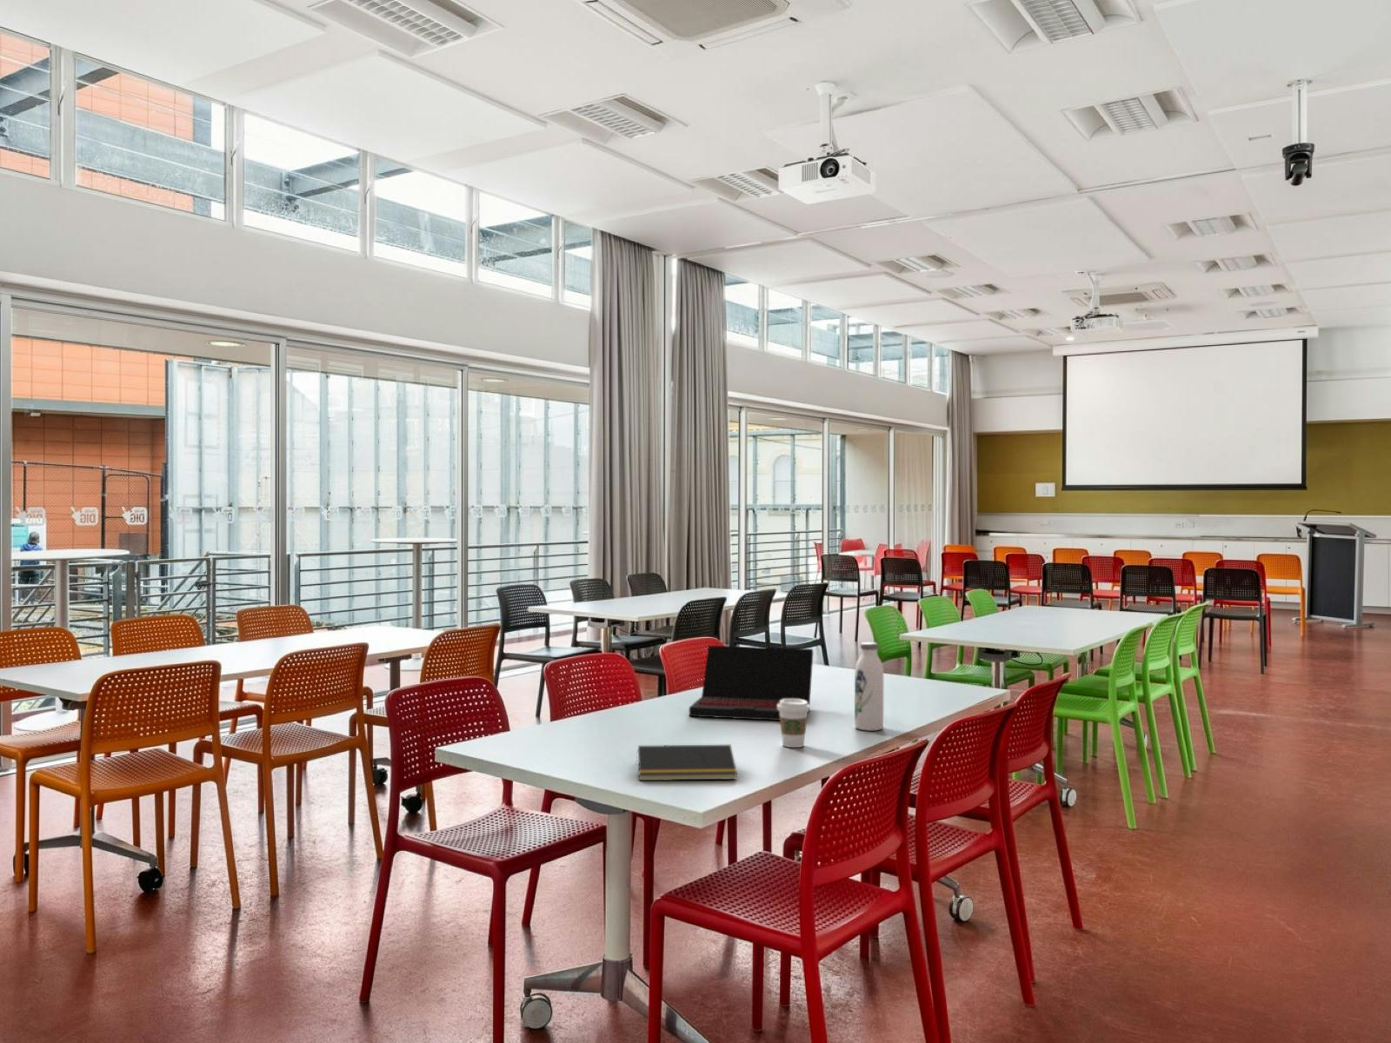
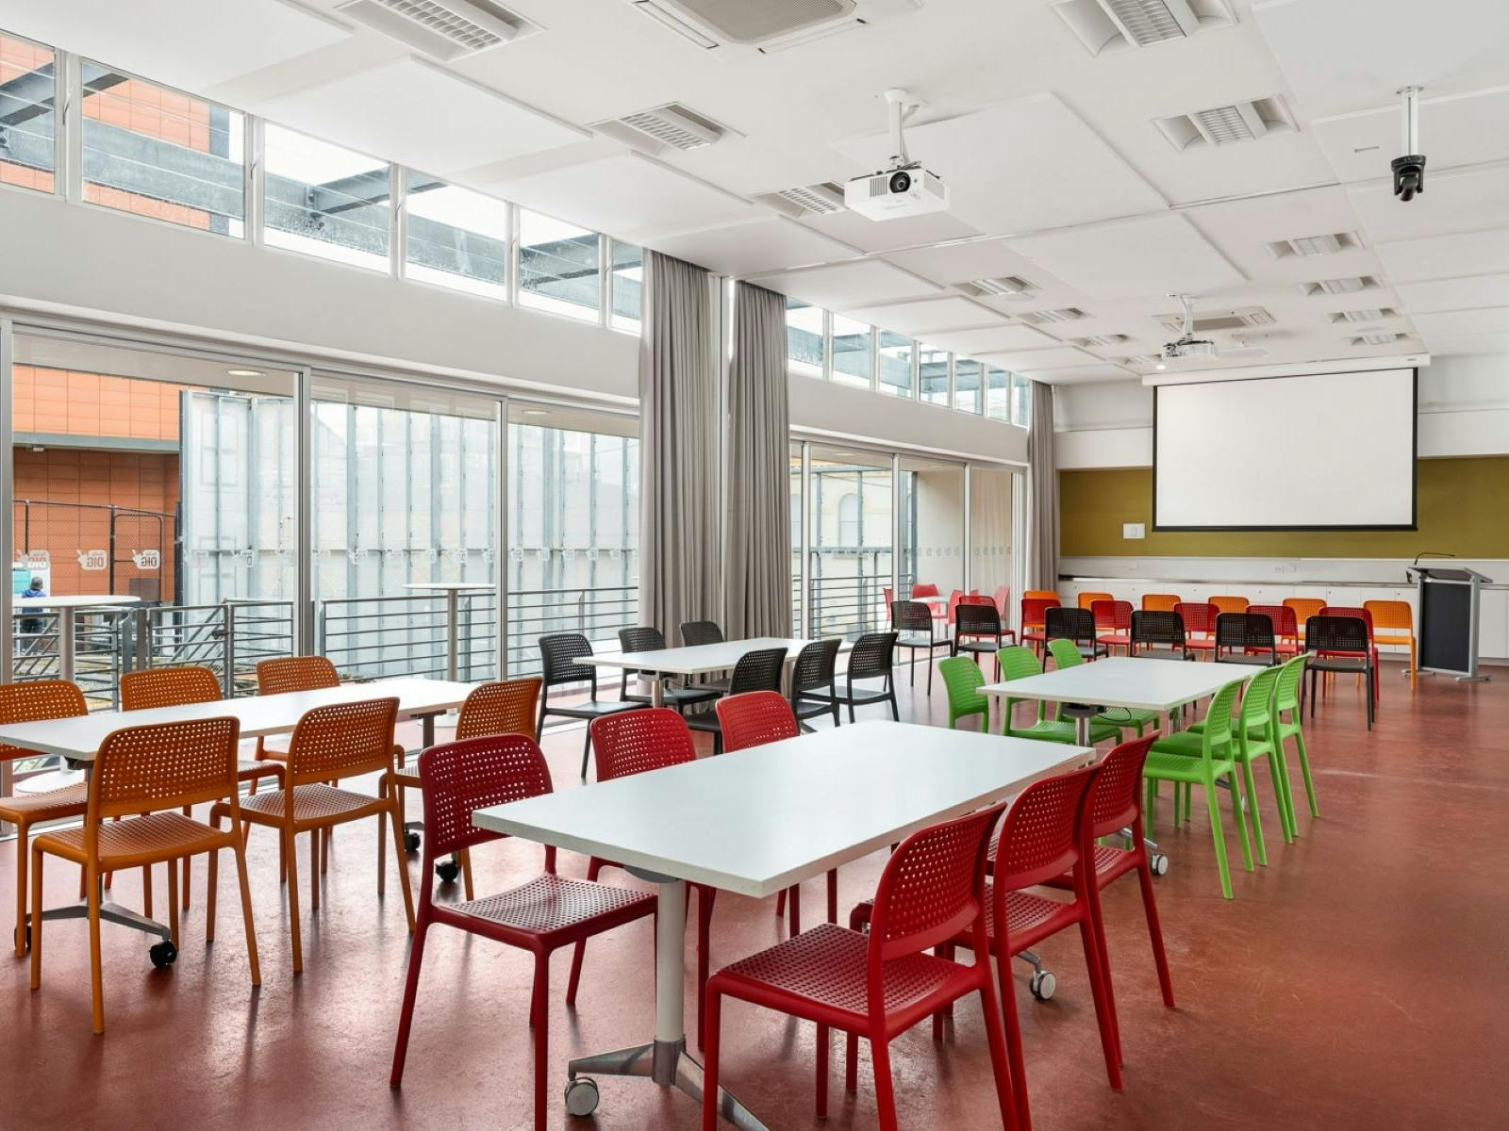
- coffee cup [778,699,812,748]
- water bottle [853,641,884,732]
- laptop [689,645,814,721]
- notepad [634,744,738,781]
